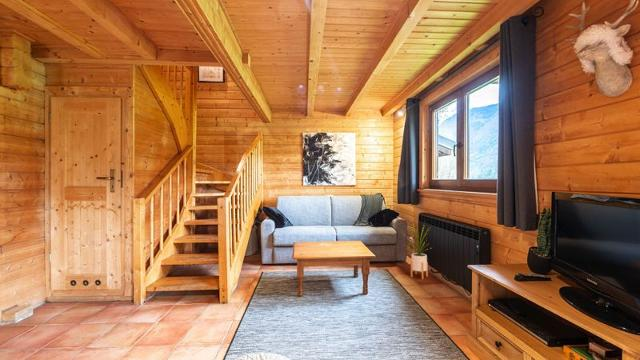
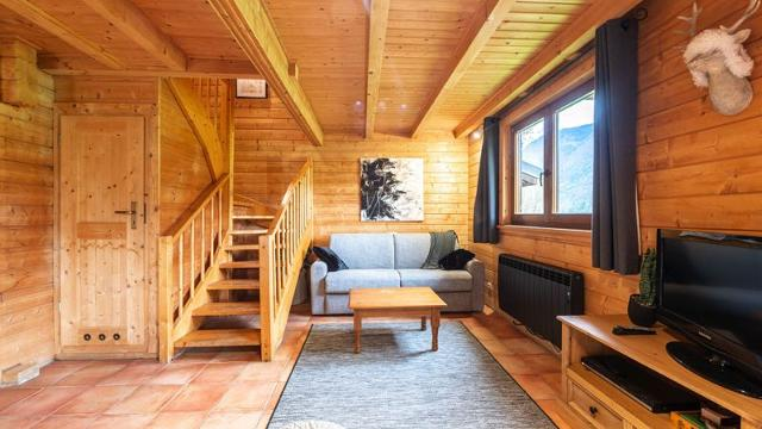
- house plant [401,219,432,280]
